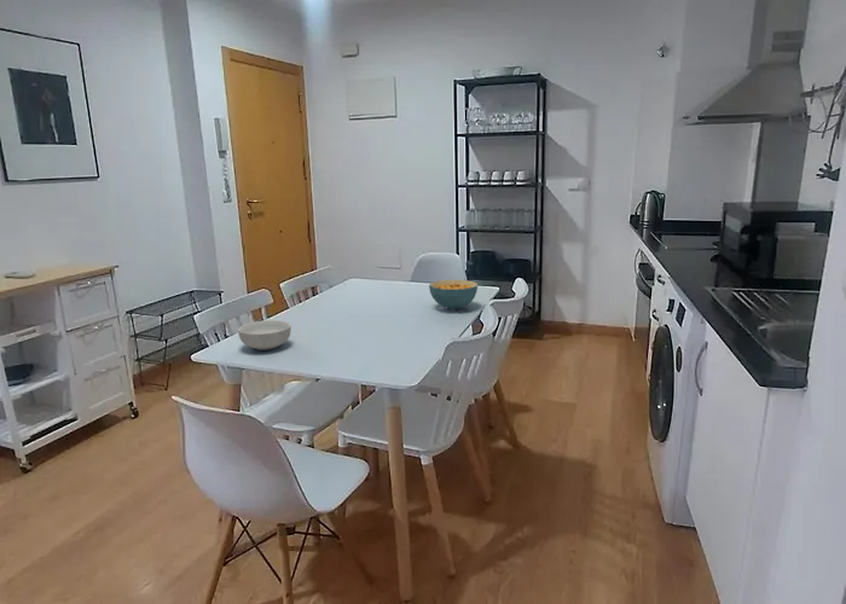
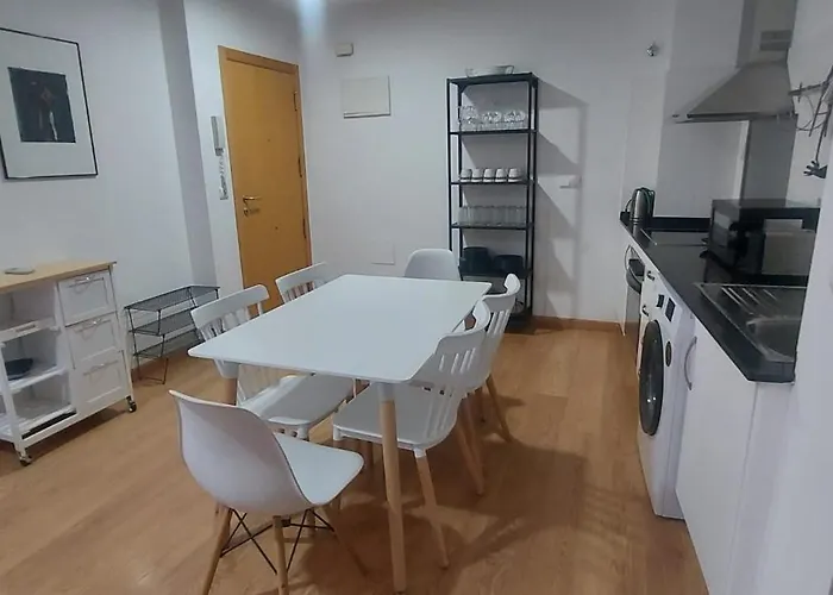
- cereal bowl [237,319,292,352]
- cereal bowl [428,279,479,310]
